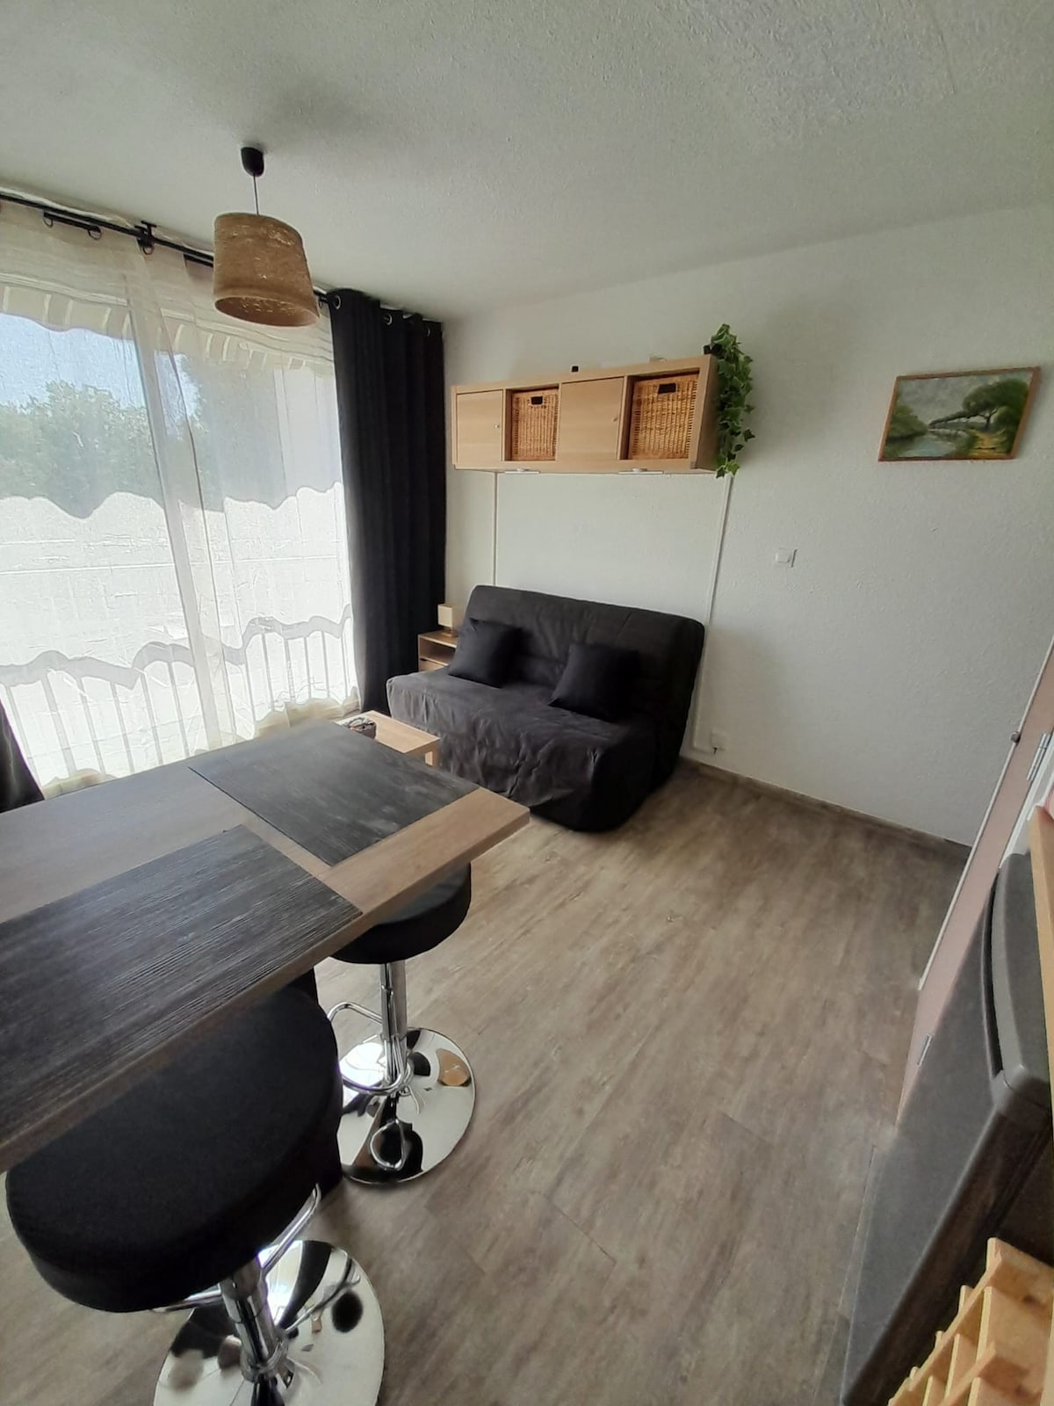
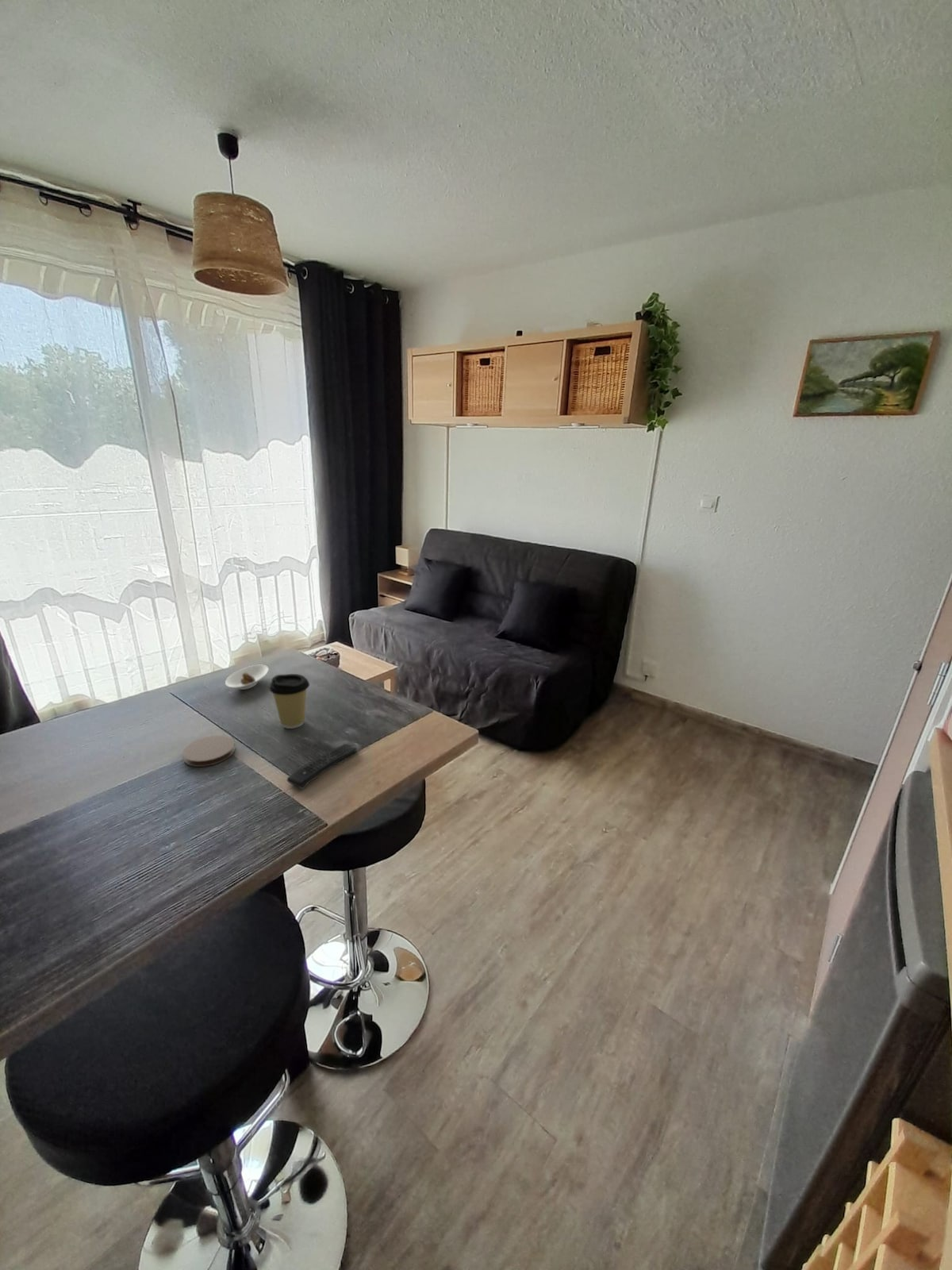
+ coaster [182,735,236,768]
+ coffee cup [268,673,310,729]
+ saucer [225,664,269,691]
+ remote control [286,743,358,790]
